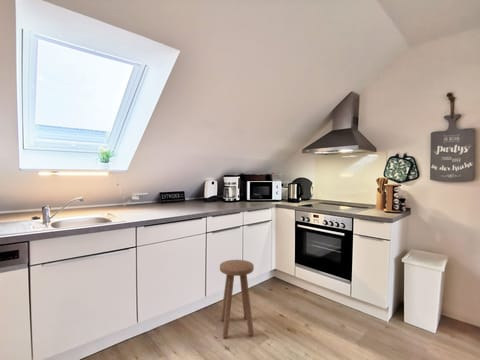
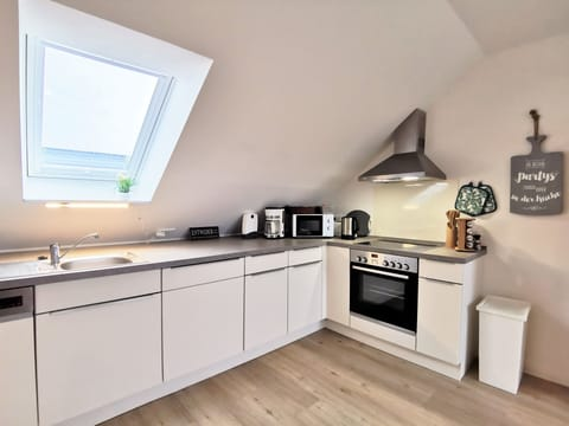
- stool [219,259,255,339]
